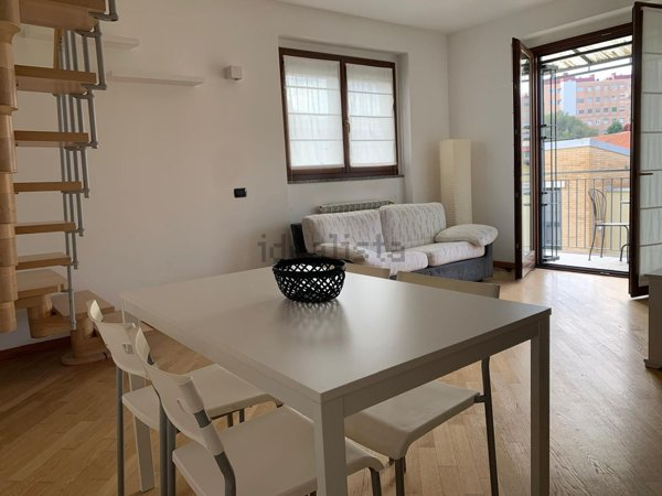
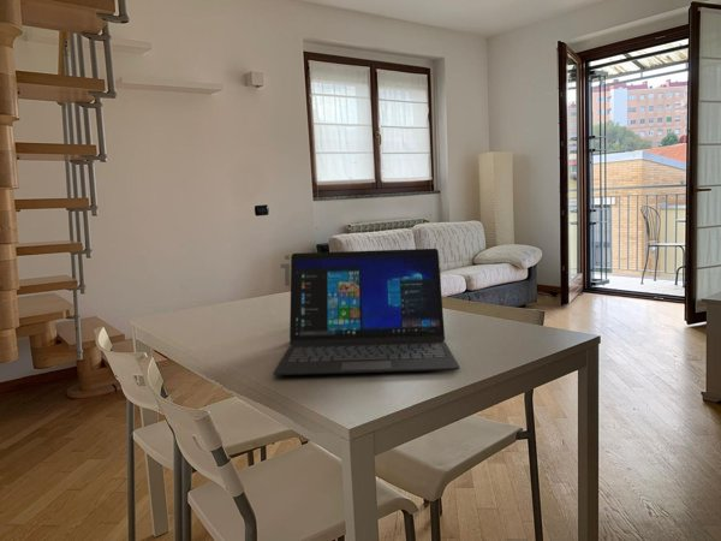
+ laptop [272,248,461,376]
